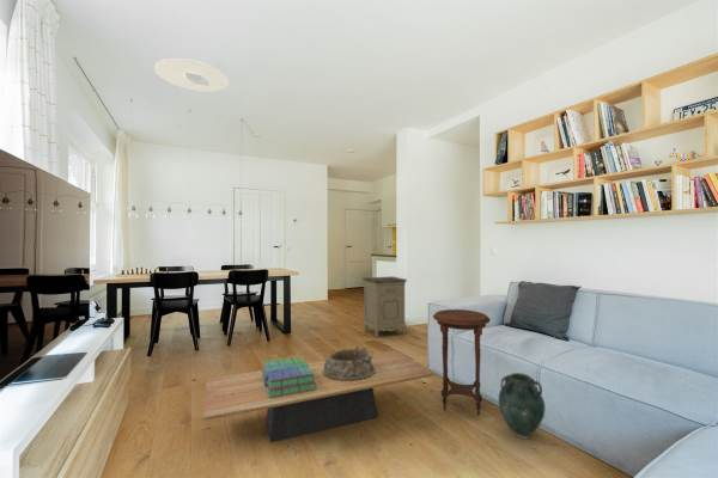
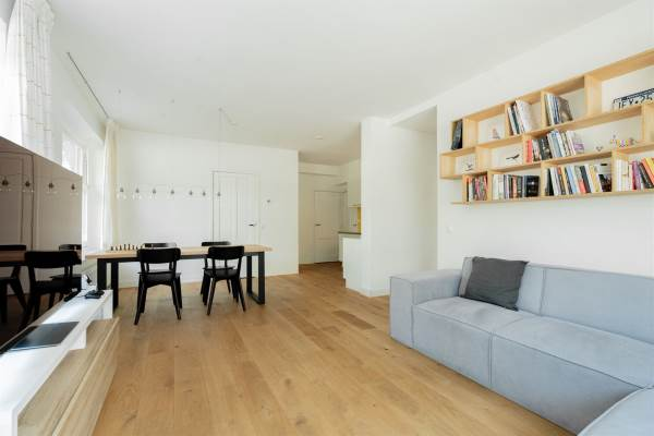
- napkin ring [323,344,376,381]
- nightstand [361,275,408,339]
- coffee table [202,349,434,443]
- ceiling light [153,57,230,93]
- stack of books [261,355,317,398]
- vase [497,372,546,440]
- side table [432,308,492,417]
